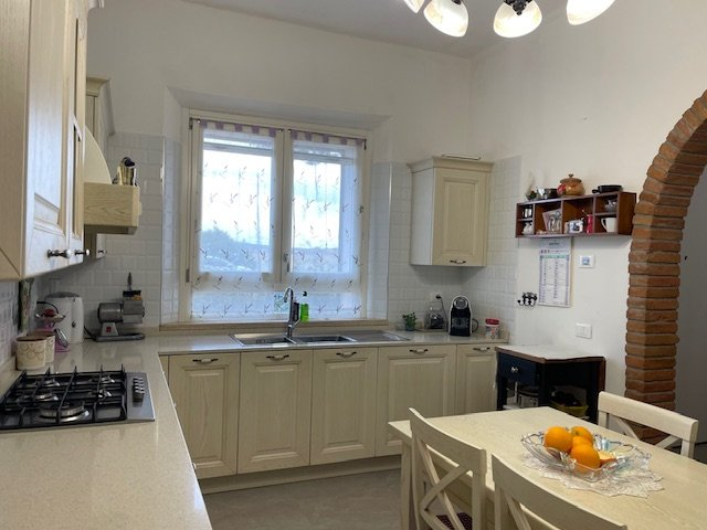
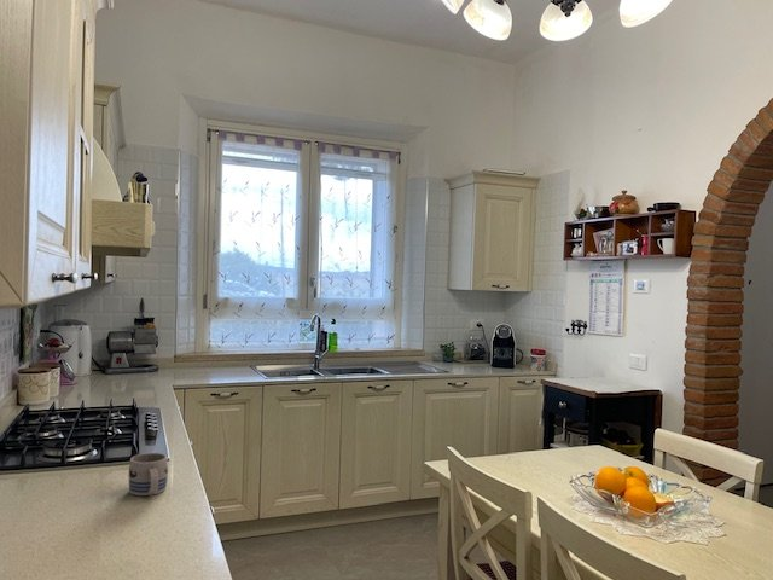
+ mug [128,452,169,497]
